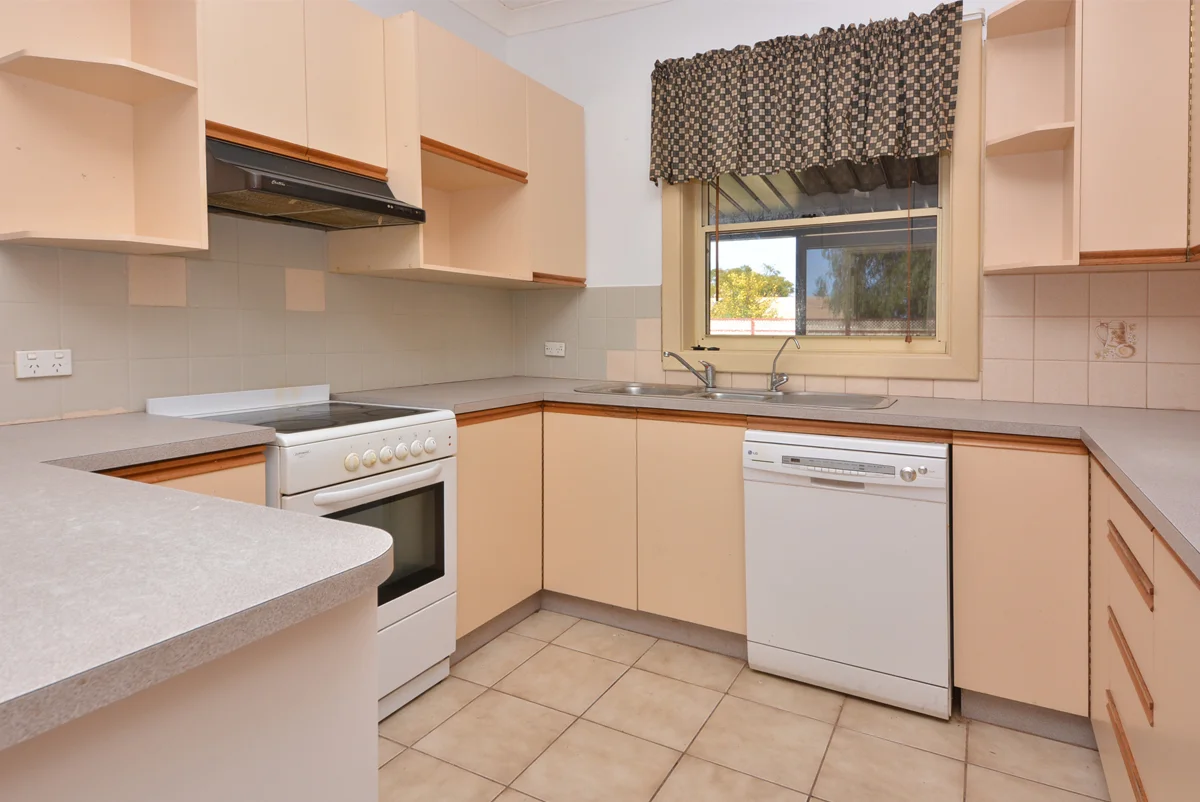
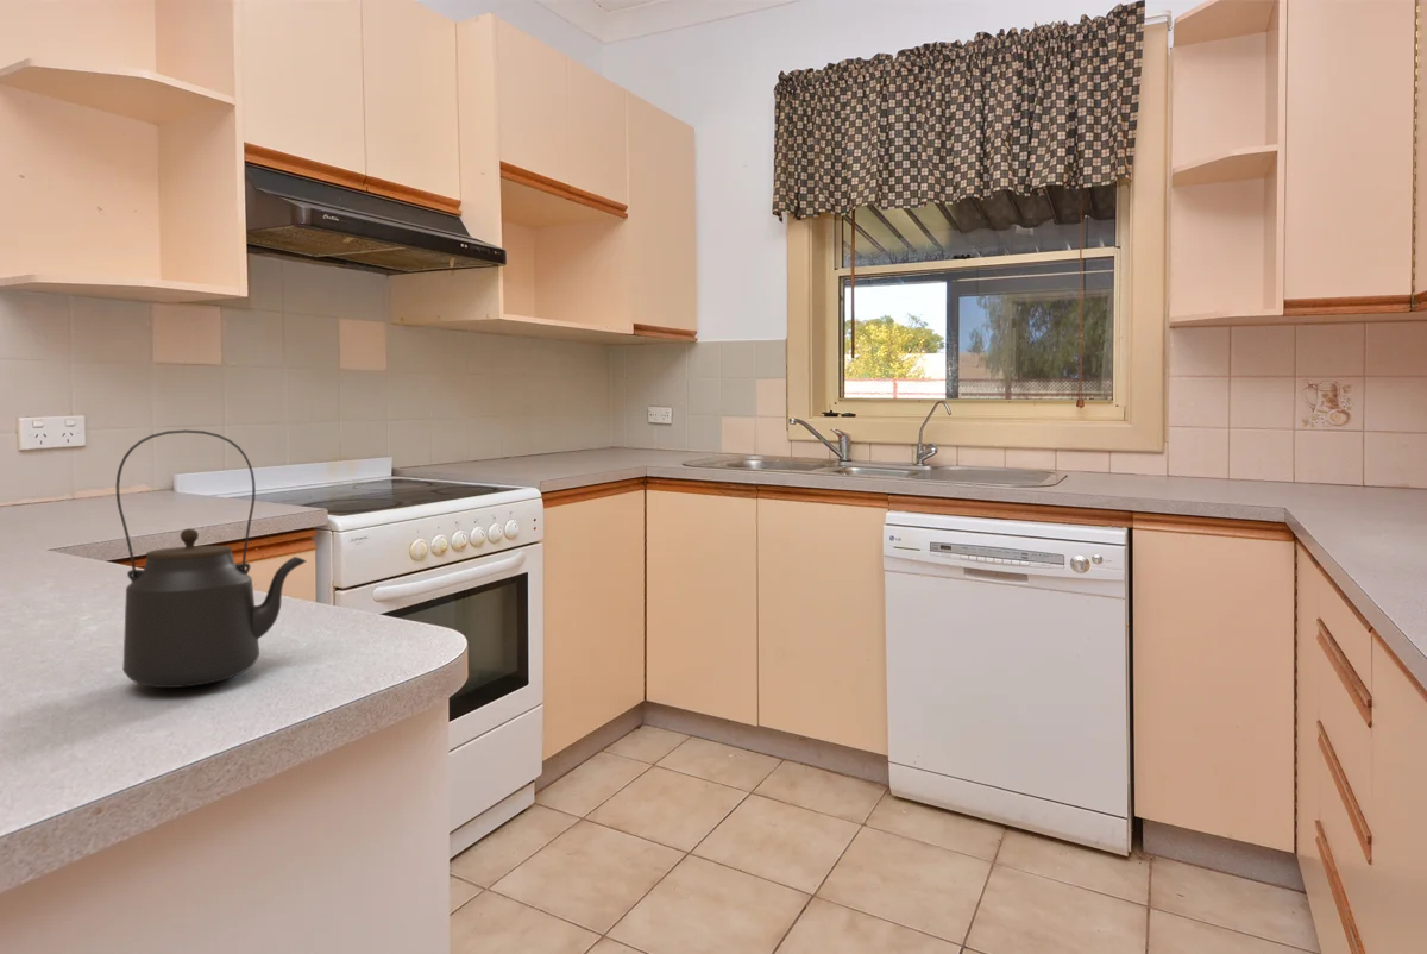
+ kettle [115,429,308,689]
